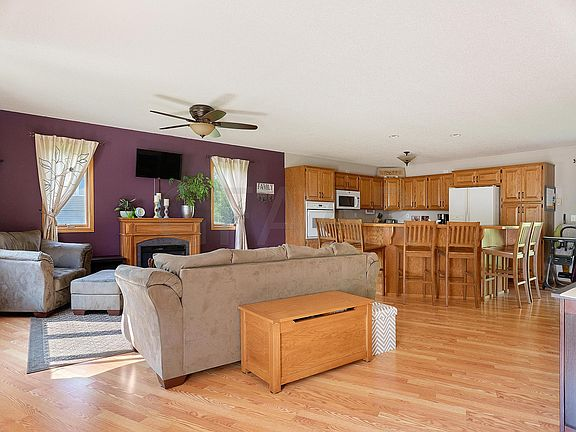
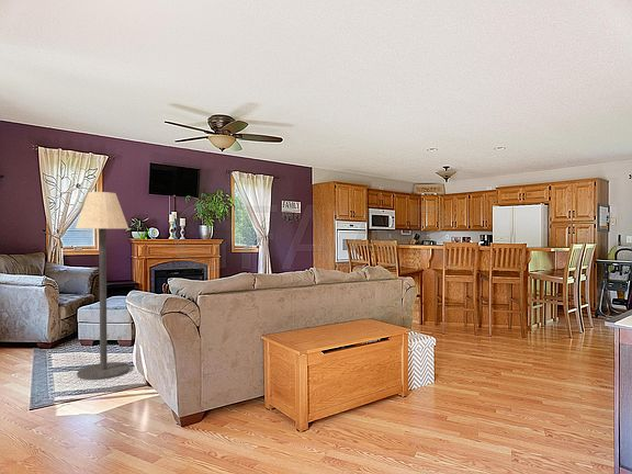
+ floor lamp [75,191,129,381]
